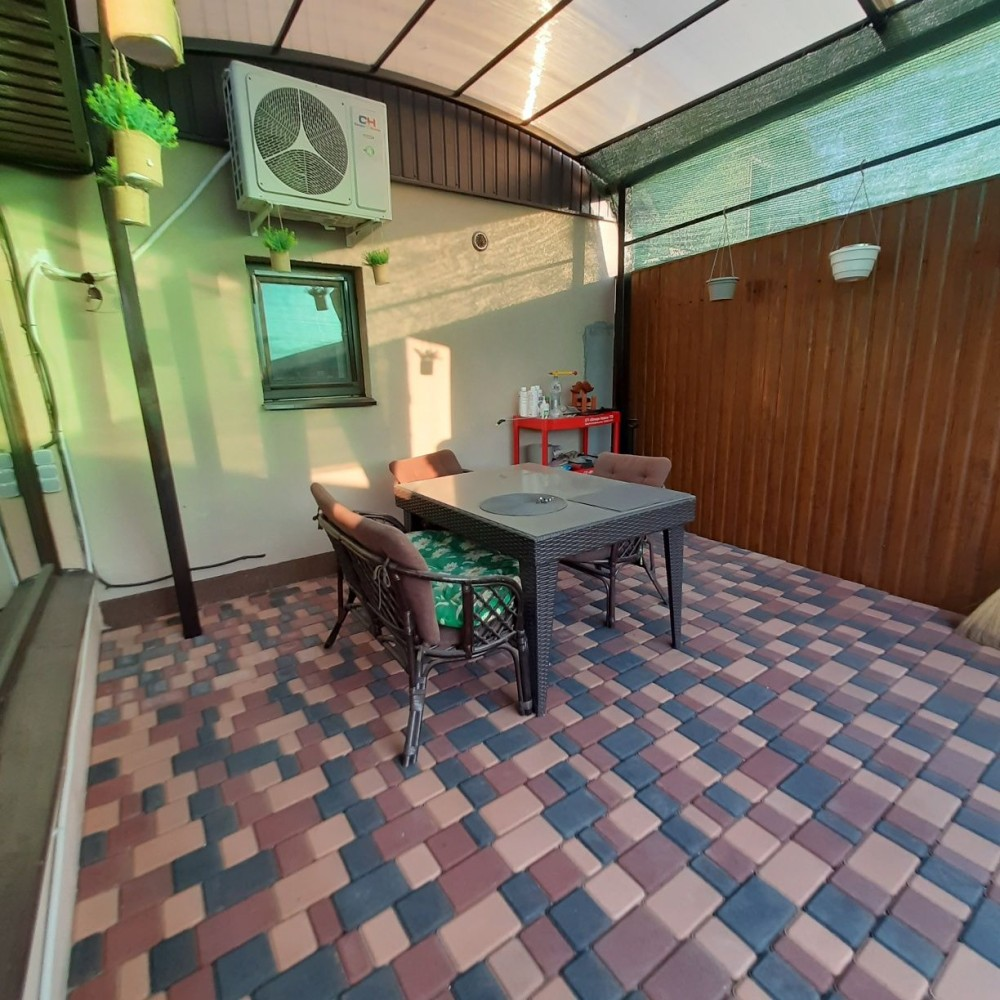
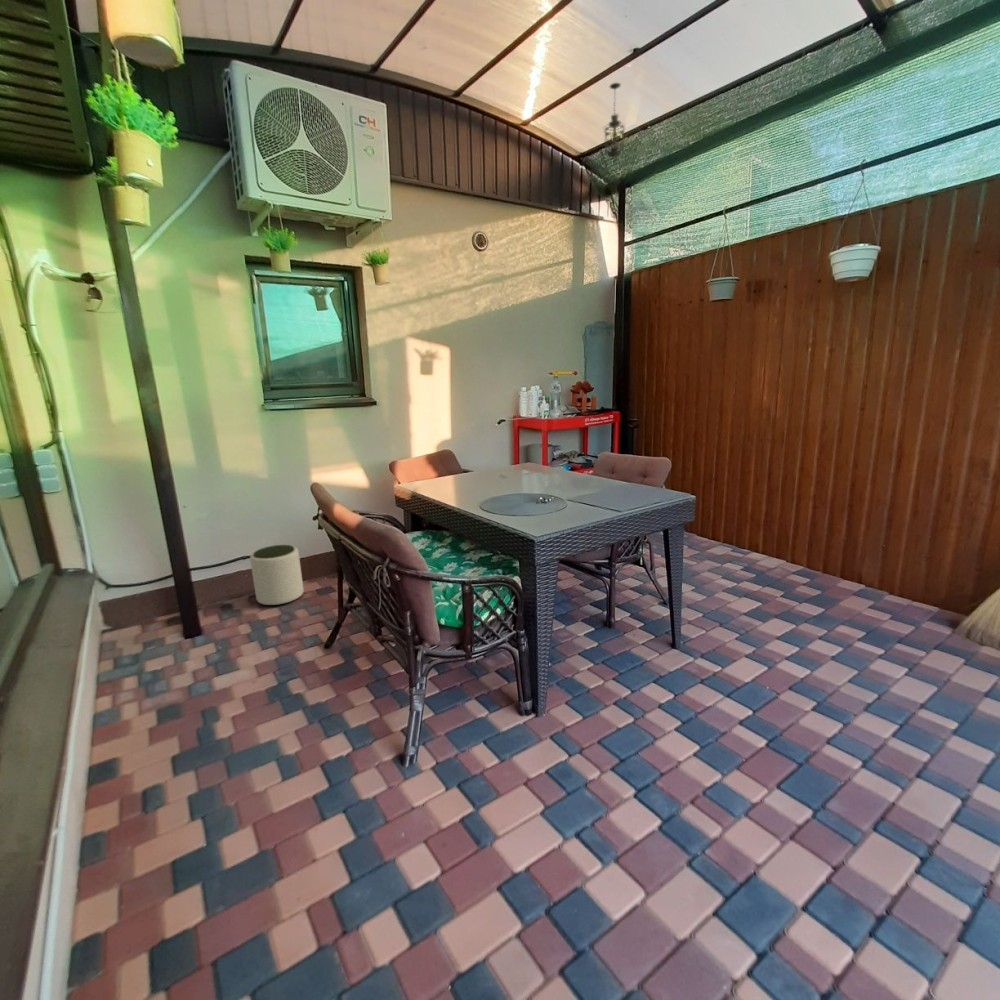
+ hanging lantern [603,82,627,162]
+ plant pot [249,544,305,606]
